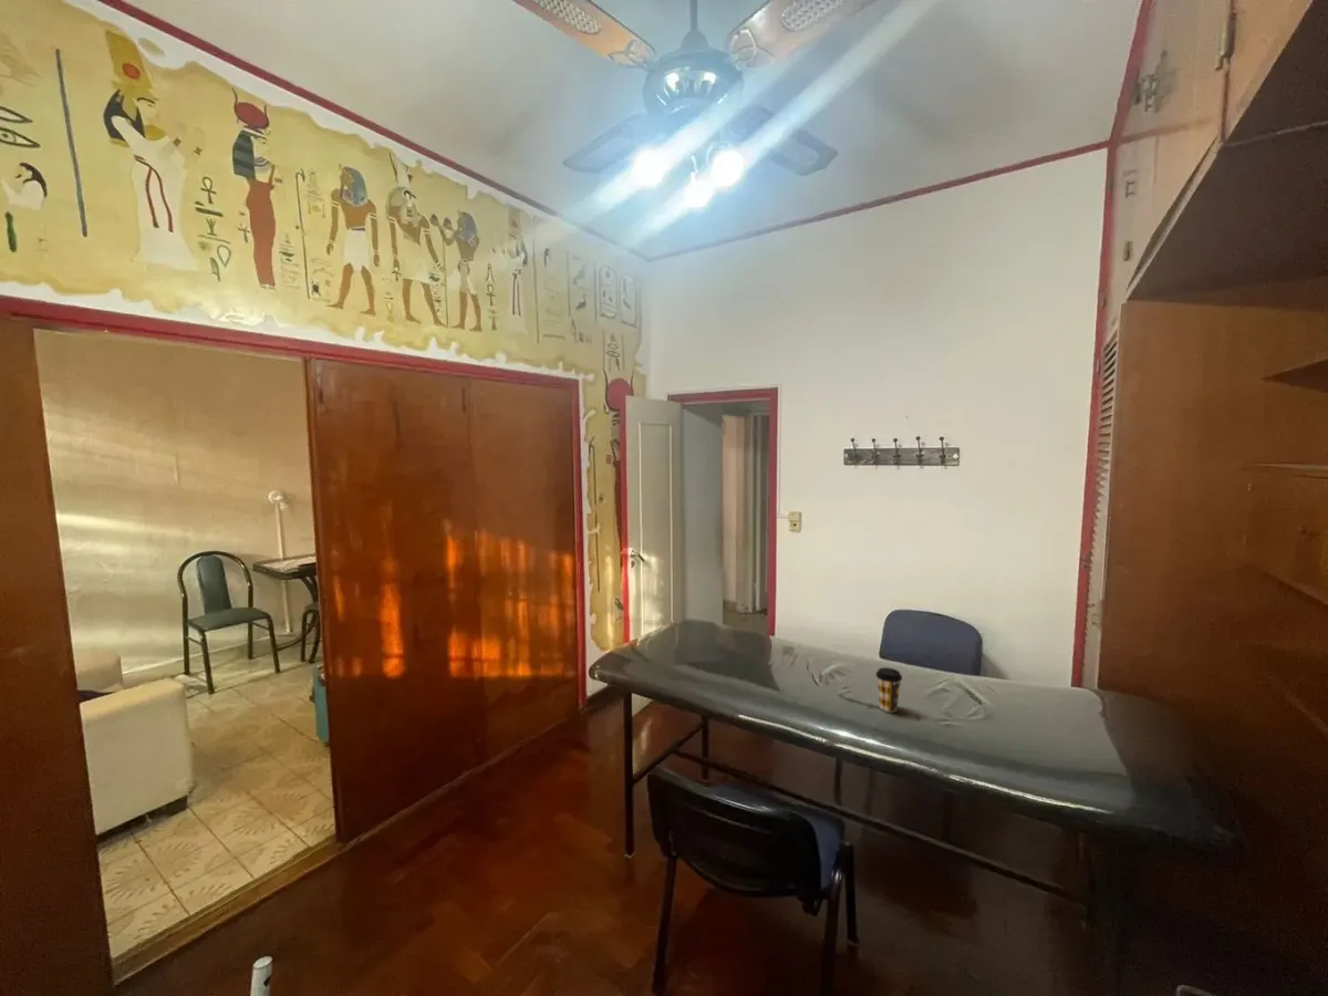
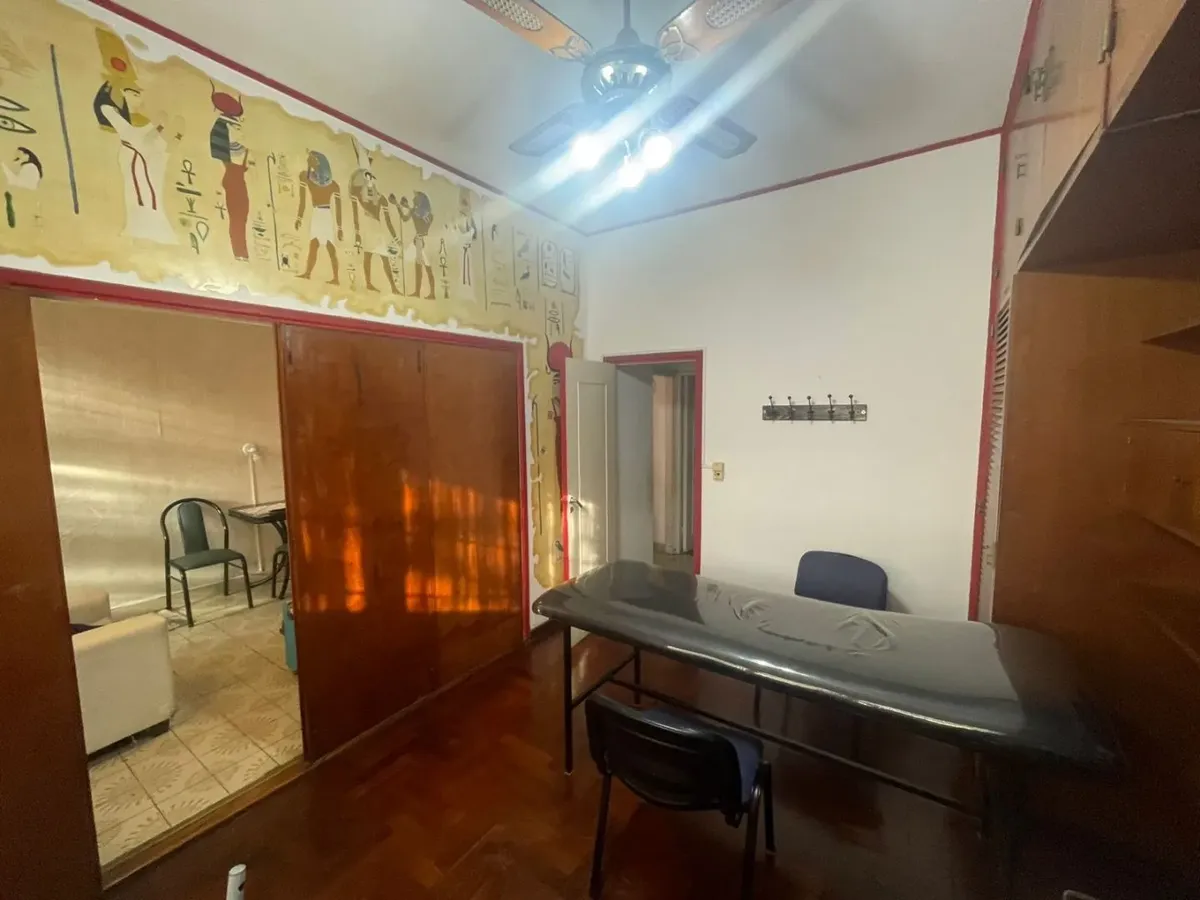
- coffee cup [874,666,903,713]
